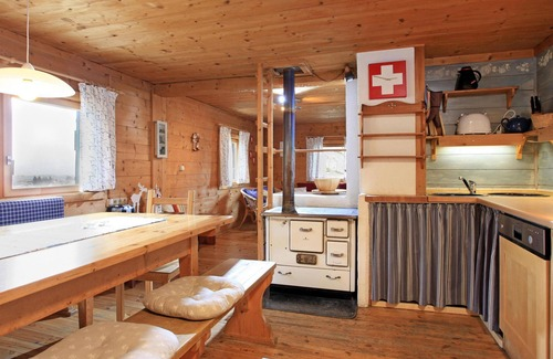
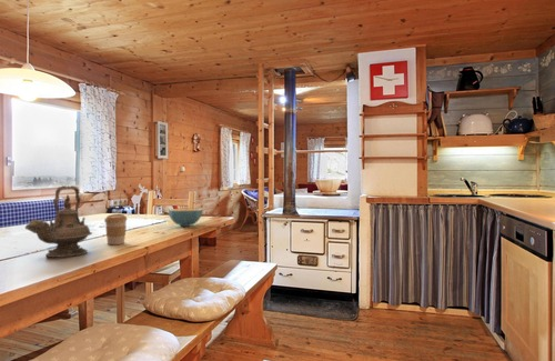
+ coffee cup [103,213,129,245]
+ teapot [24,184,93,259]
+ cereal bowl [168,207,204,228]
